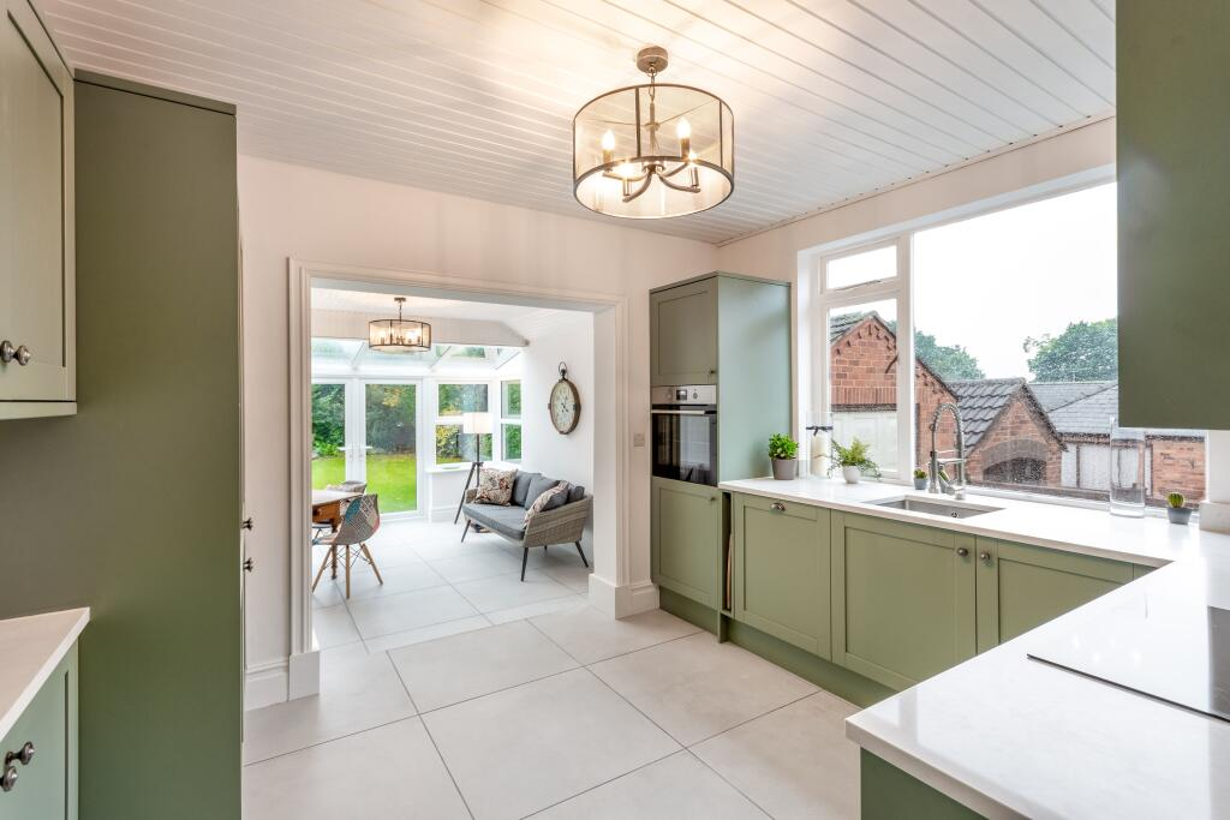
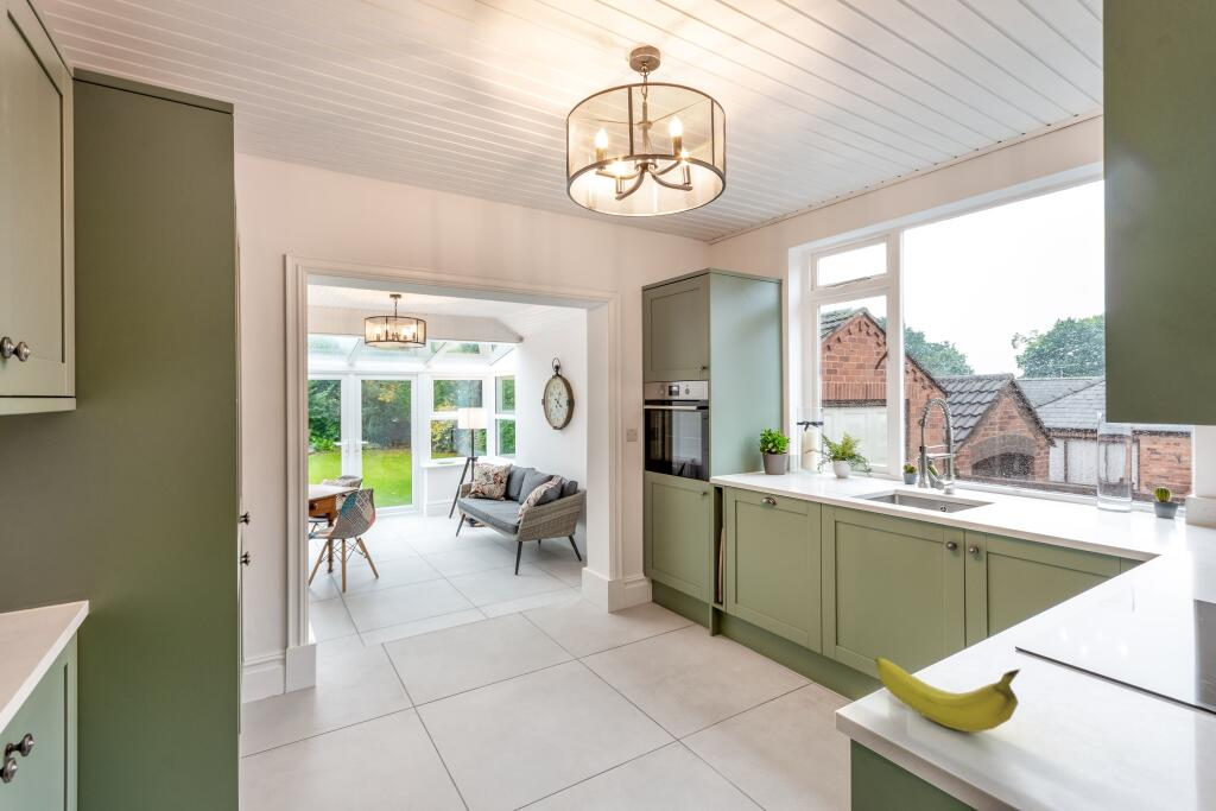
+ fruit [874,655,1022,734]
